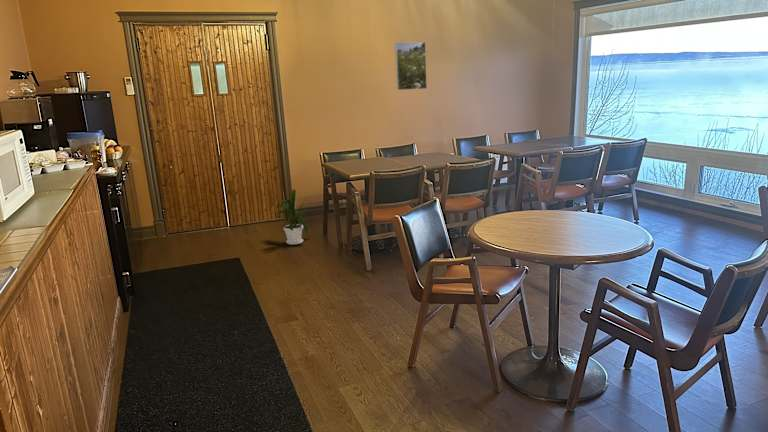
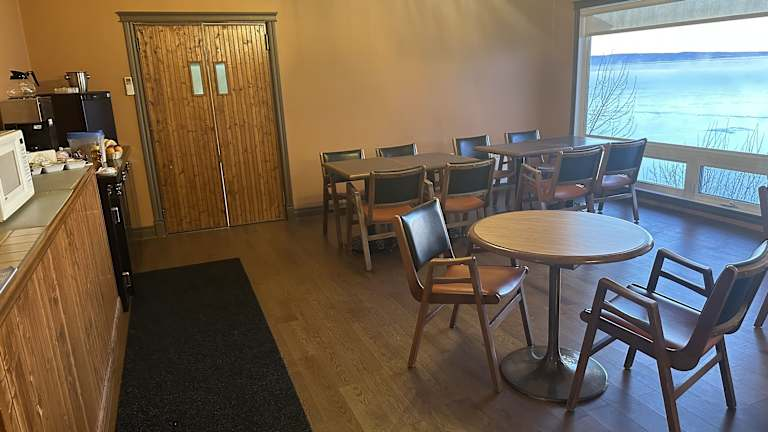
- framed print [394,41,428,91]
- house plant [273,188,315,246]
